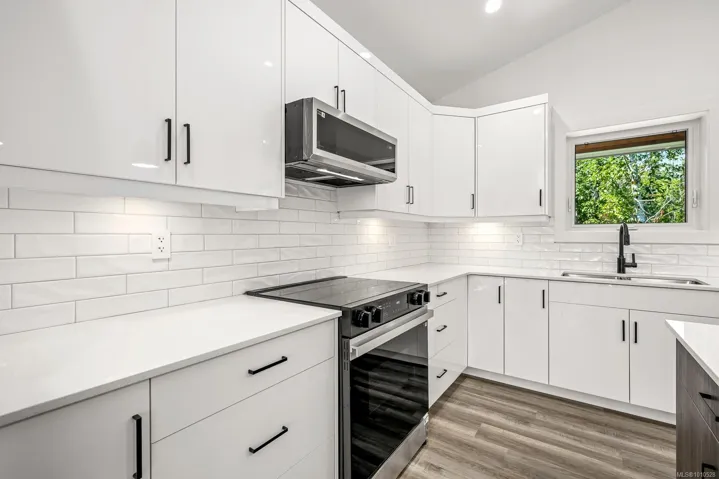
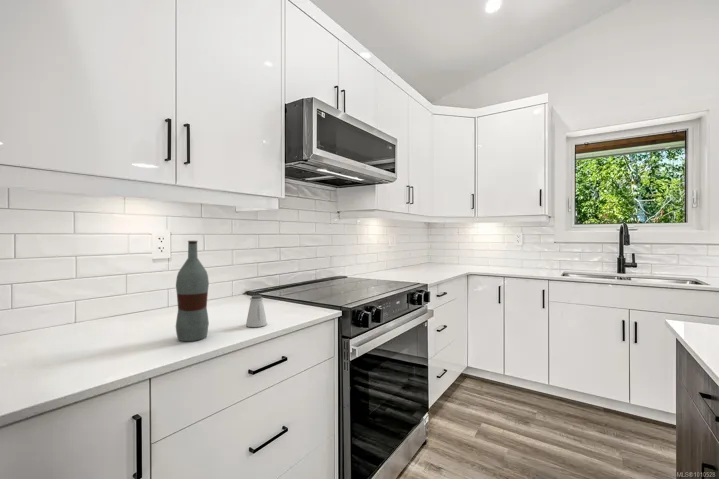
+ bottle [175,240,210,342]
+ saltshaker [245,294,268,328]
